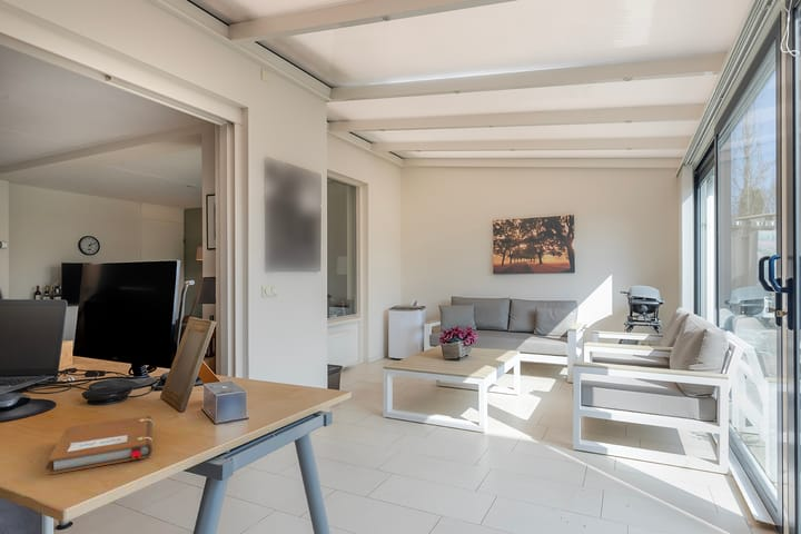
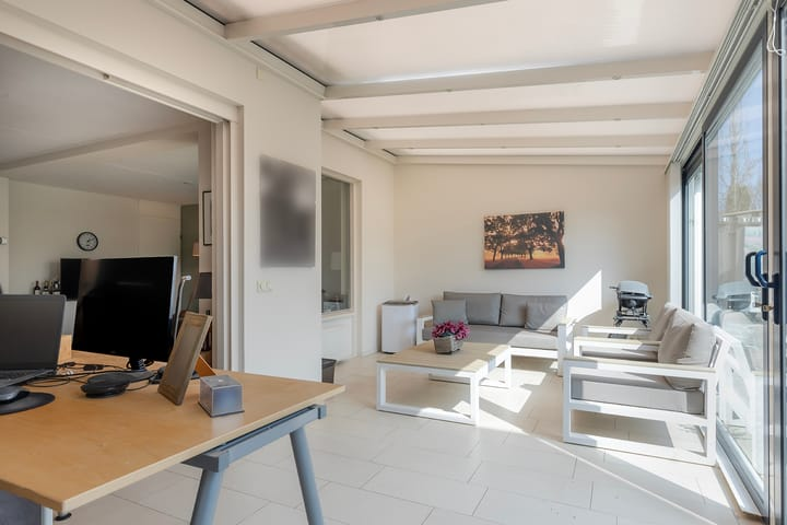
- notebook [48,415,154,476]
